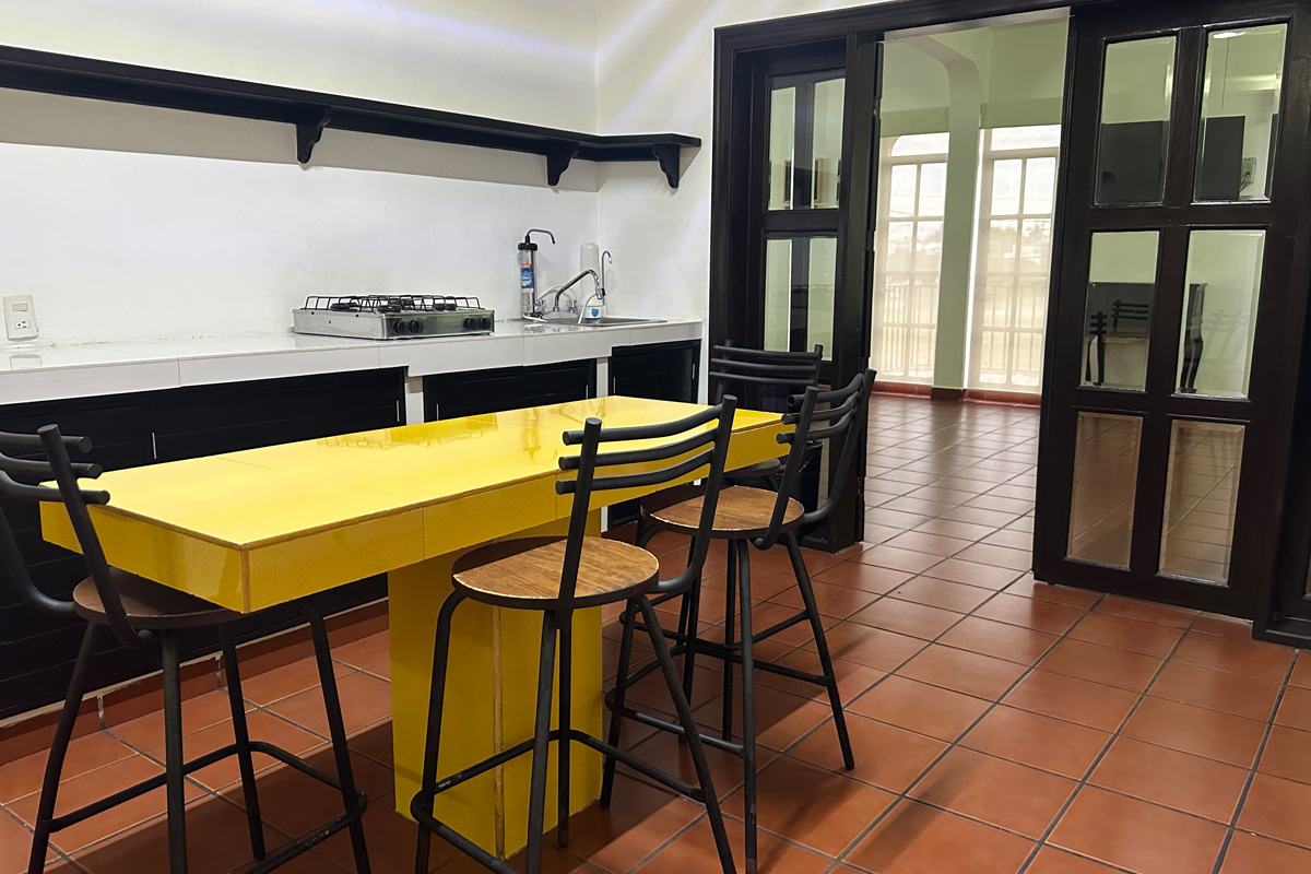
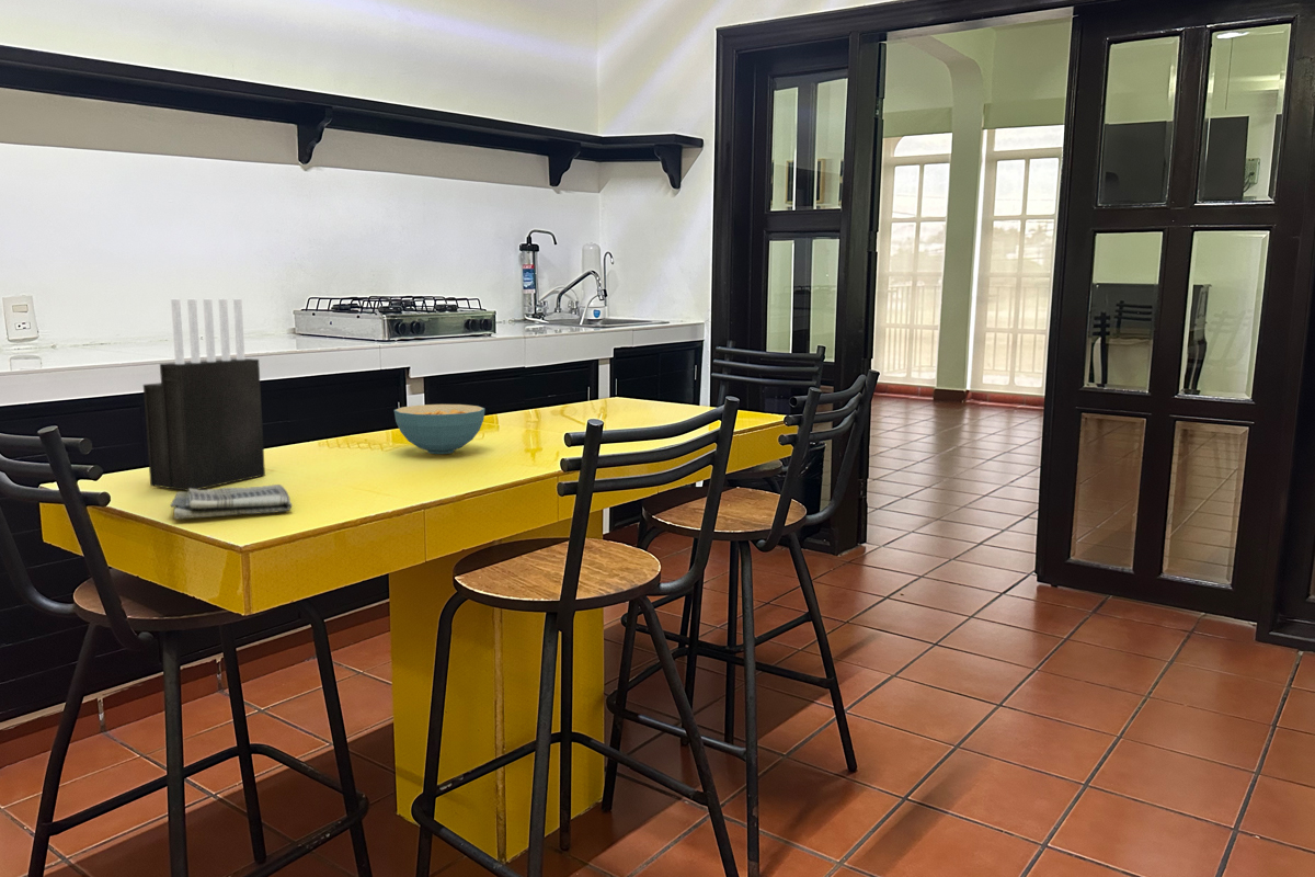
+ knife block [142,298,266,492]
+ cereal bowl [393,403,485,455]
+ dish towel [169,483,294,520]
